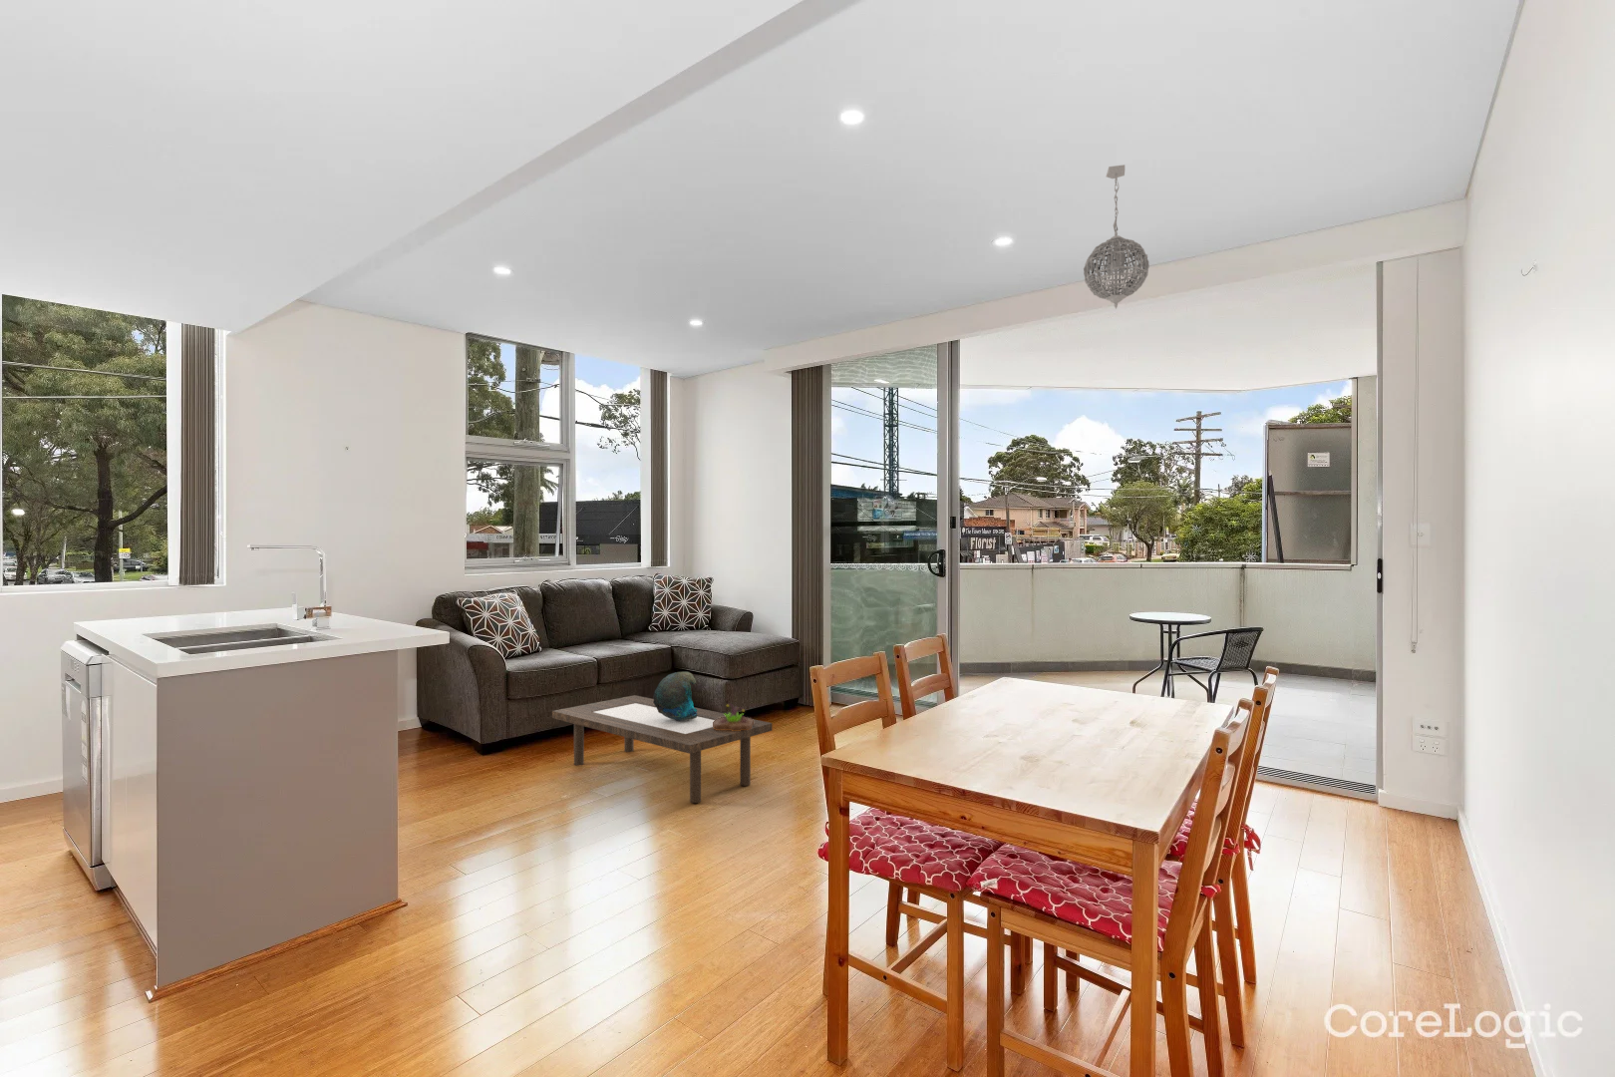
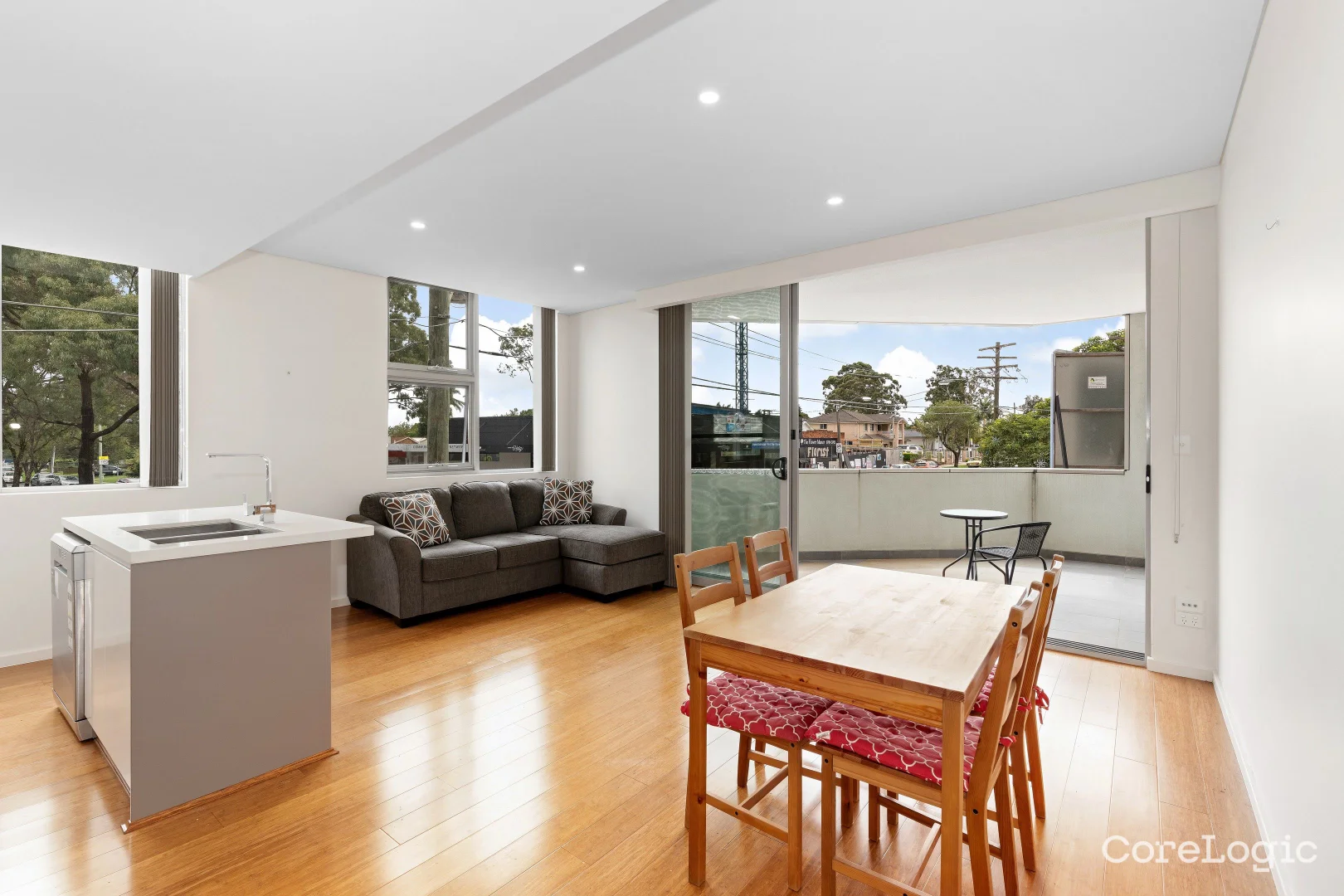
- pendant light [1083,163,1150,310]
- coffee table [552,694,773,804]
- succulent planter [713,702,753,731]
- decorative bowl [652,671,697,721]
